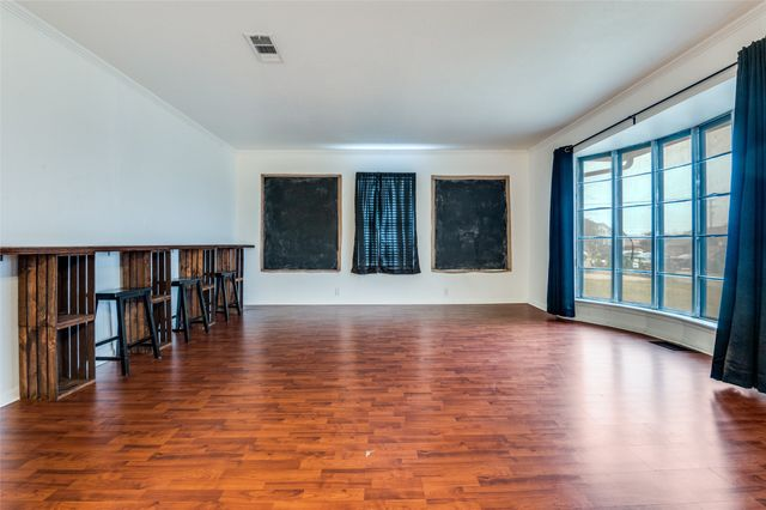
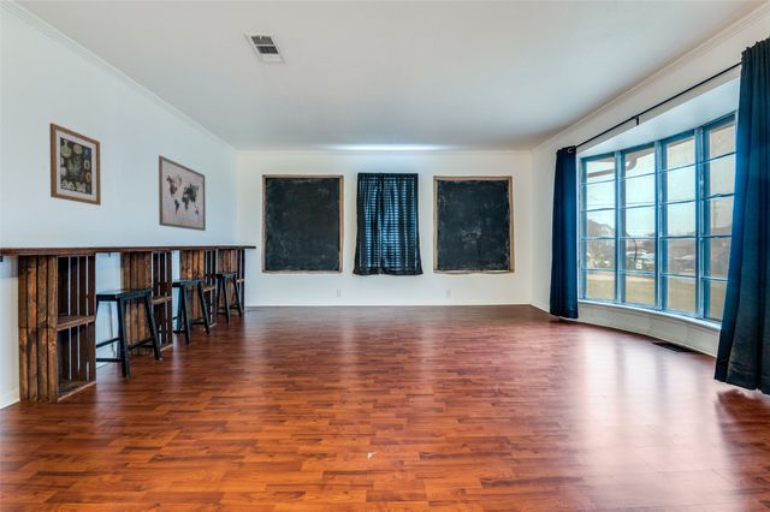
+ wall art [158,155,207,232]
+ wall art [48,121,102,207]
